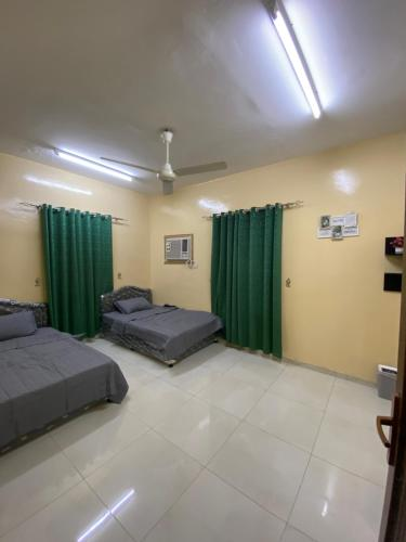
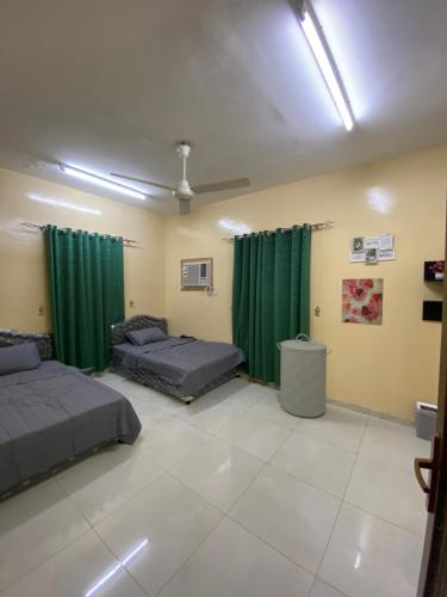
+ laundry hamper [277,333,334,419]
+ wall art [340,277,385,327]
